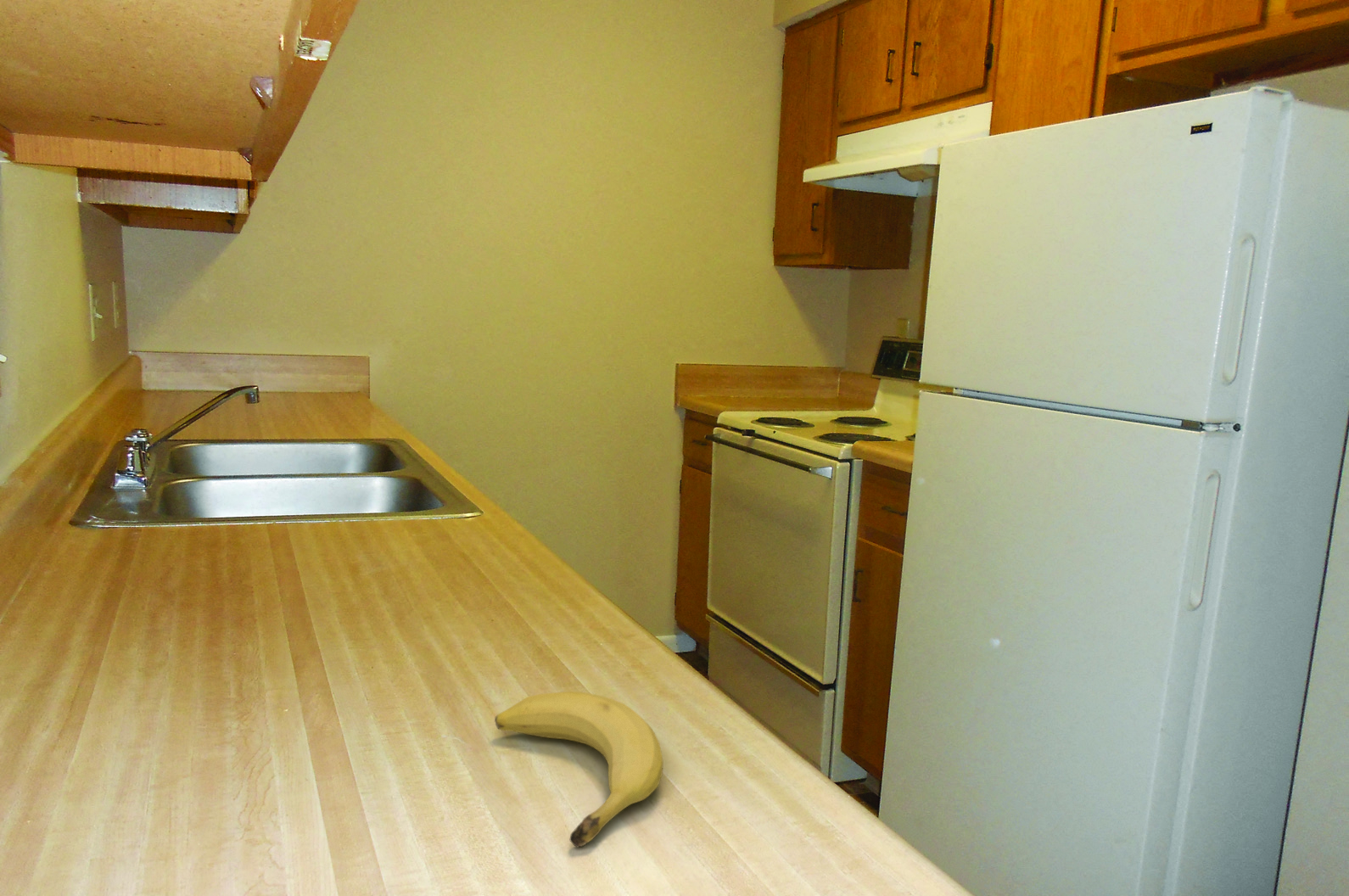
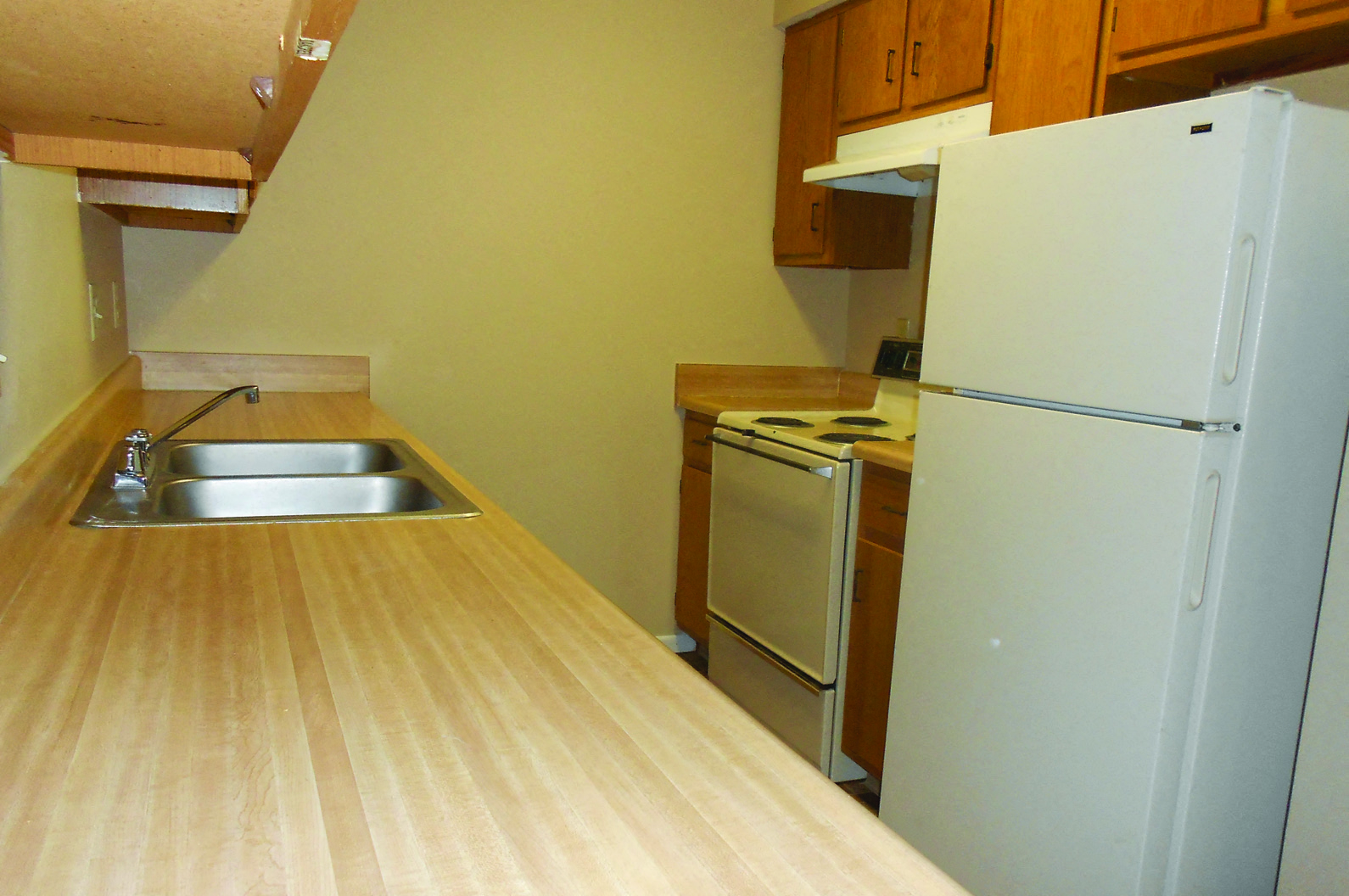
- fruit [494,691,664,848]
